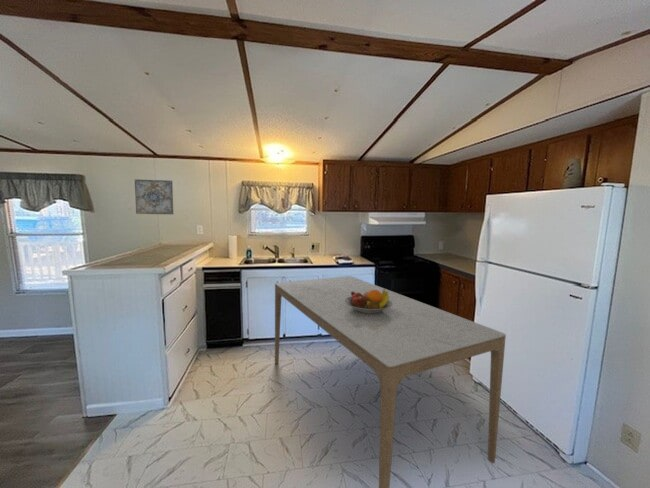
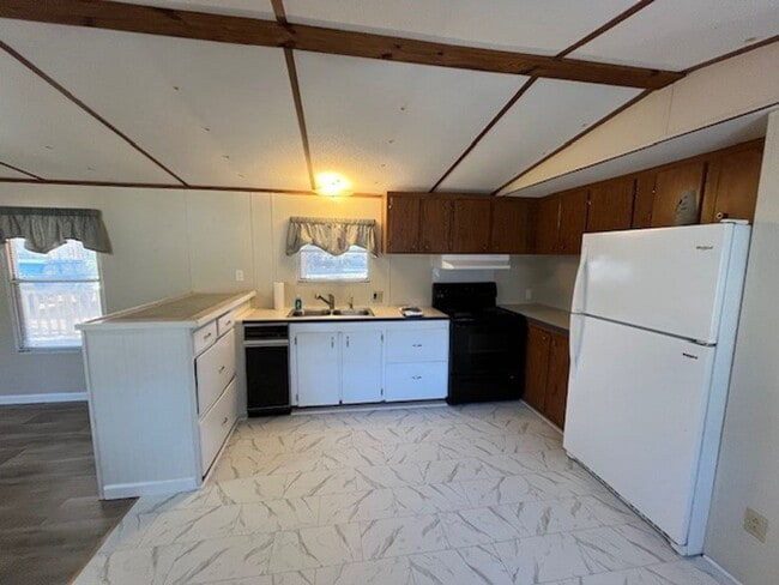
- wall art [134,178,174,215]
- fruit bowl [344,288,392,313]
- dining table [274,275,507,488]
